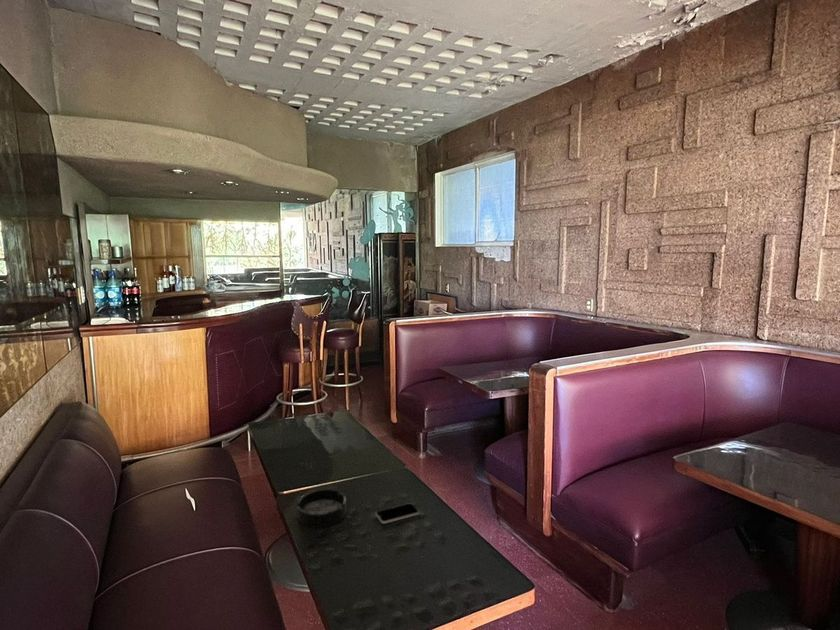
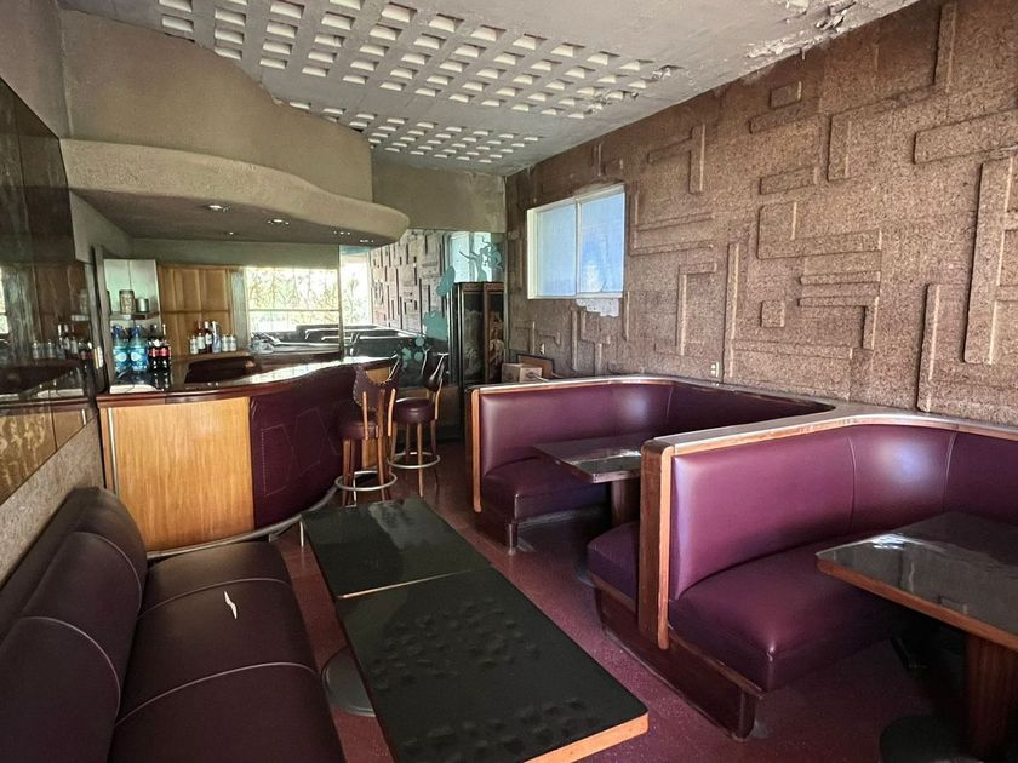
- smartphone [375,502,420,524]
- ashtray [296,488,348,529]
